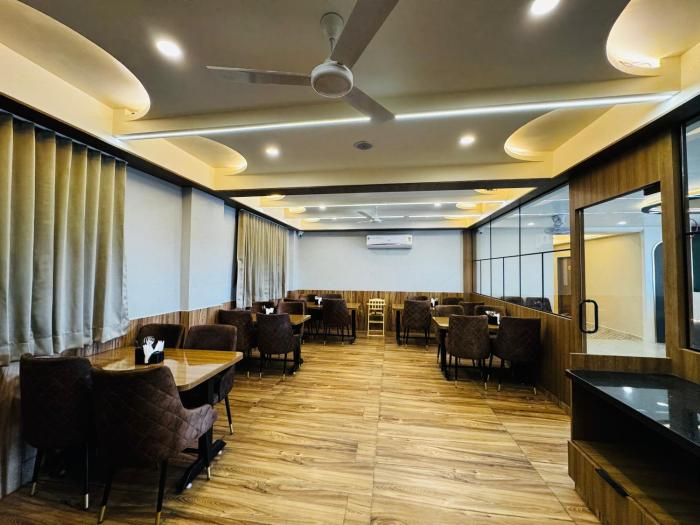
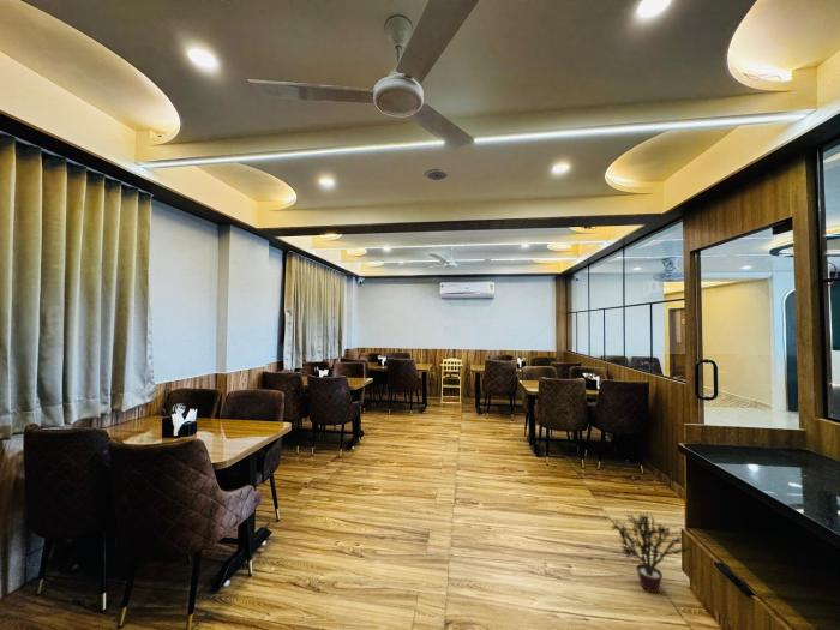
+ potted plant [610,512,692,594]
